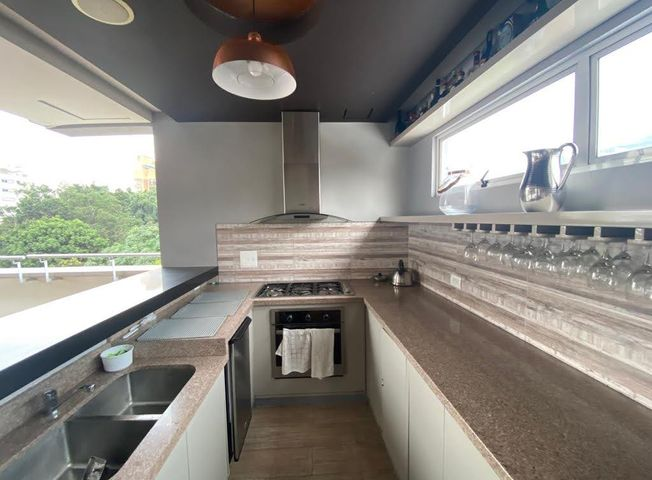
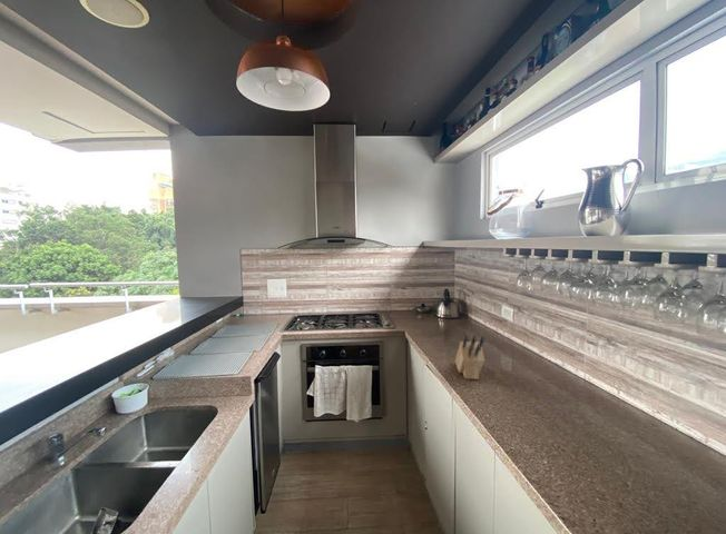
+ knife block [454,334,485,380]
